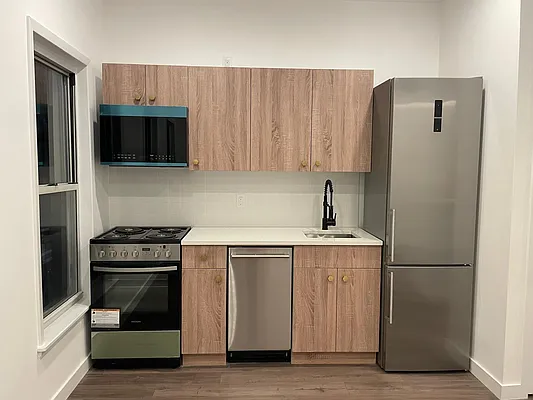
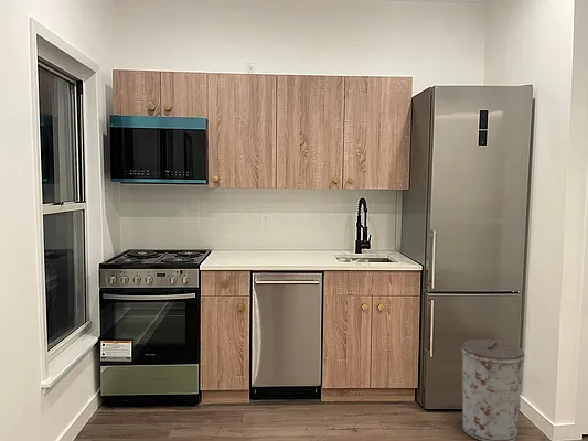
+ trash can [461,338,525,441]
